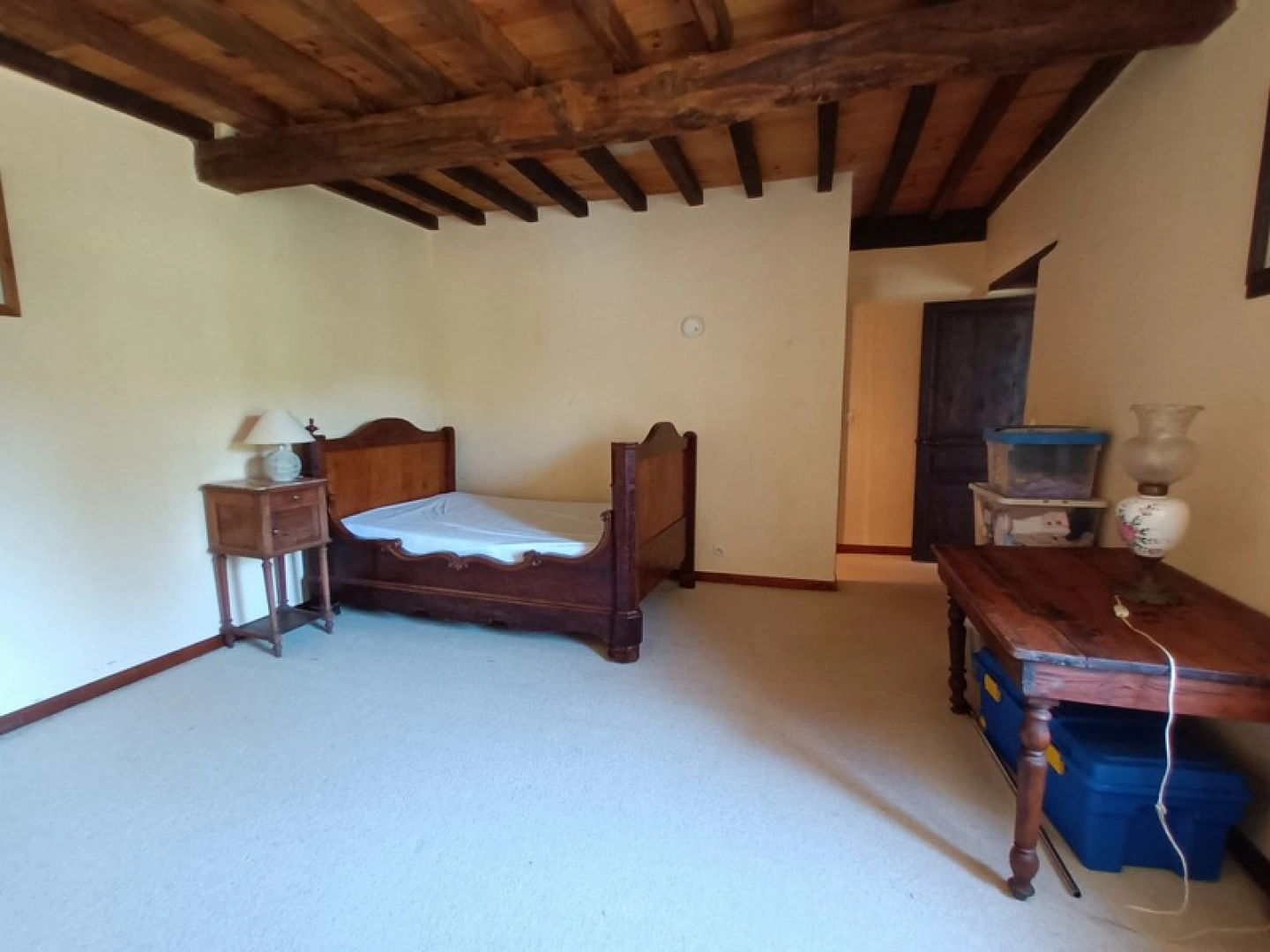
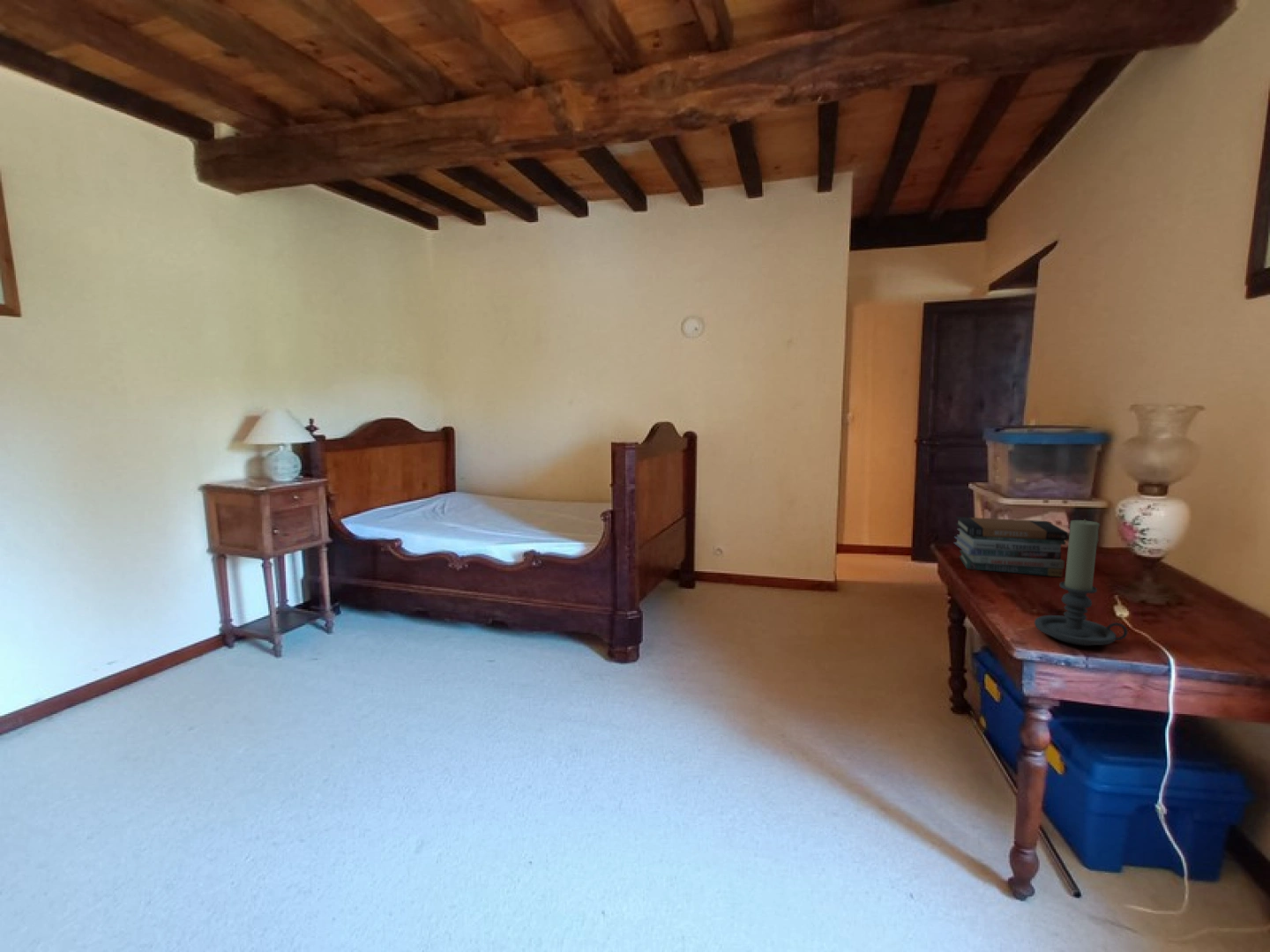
+ candle holder [1034,518,1128,647]
+ book stack [953,516,1069,578]
